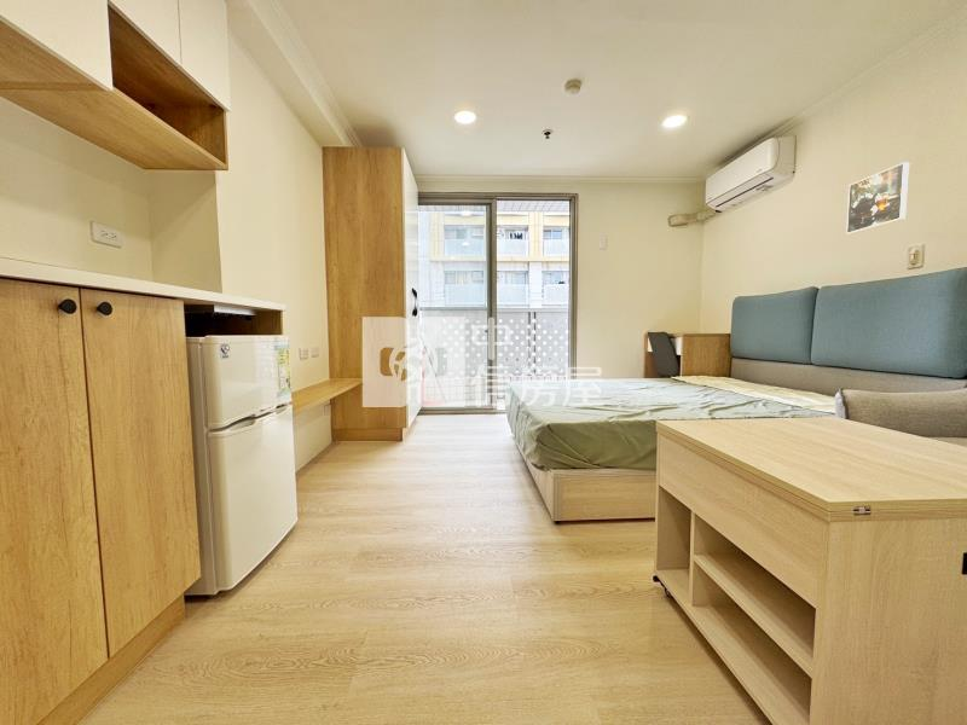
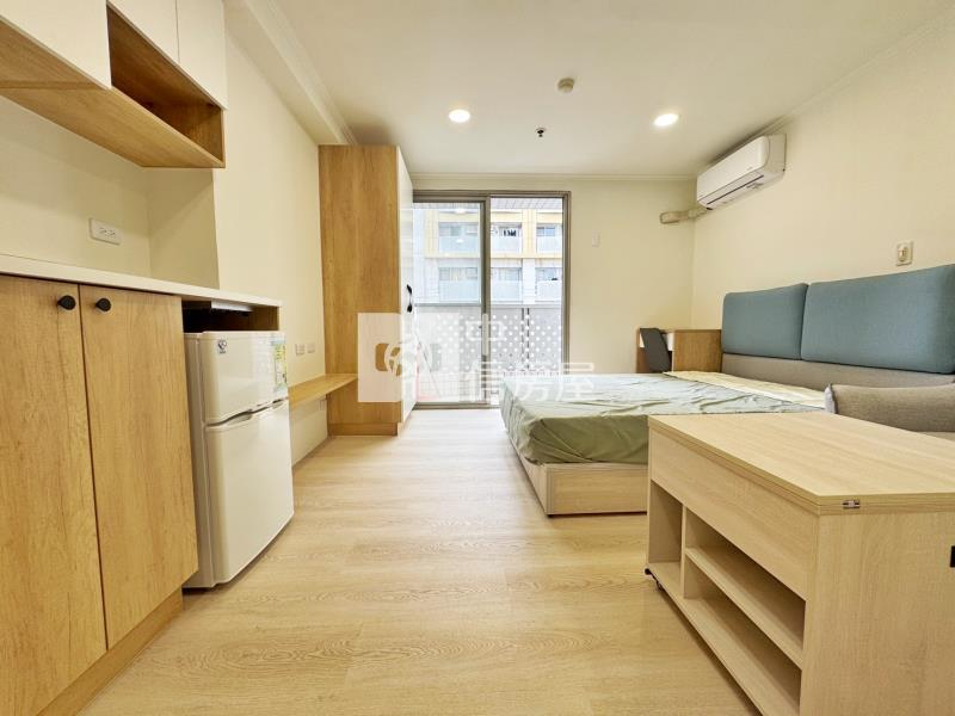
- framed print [845,161,911,236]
